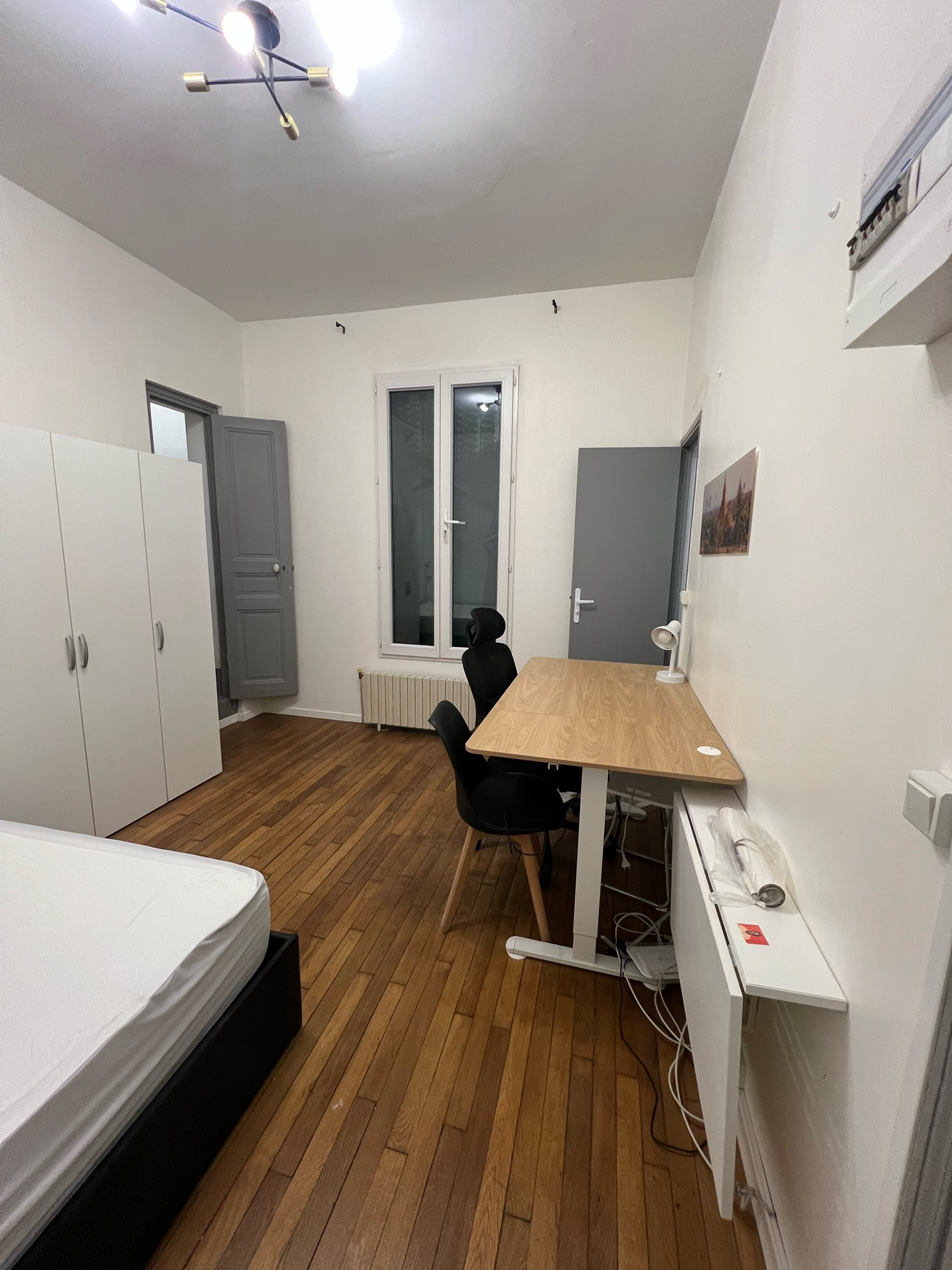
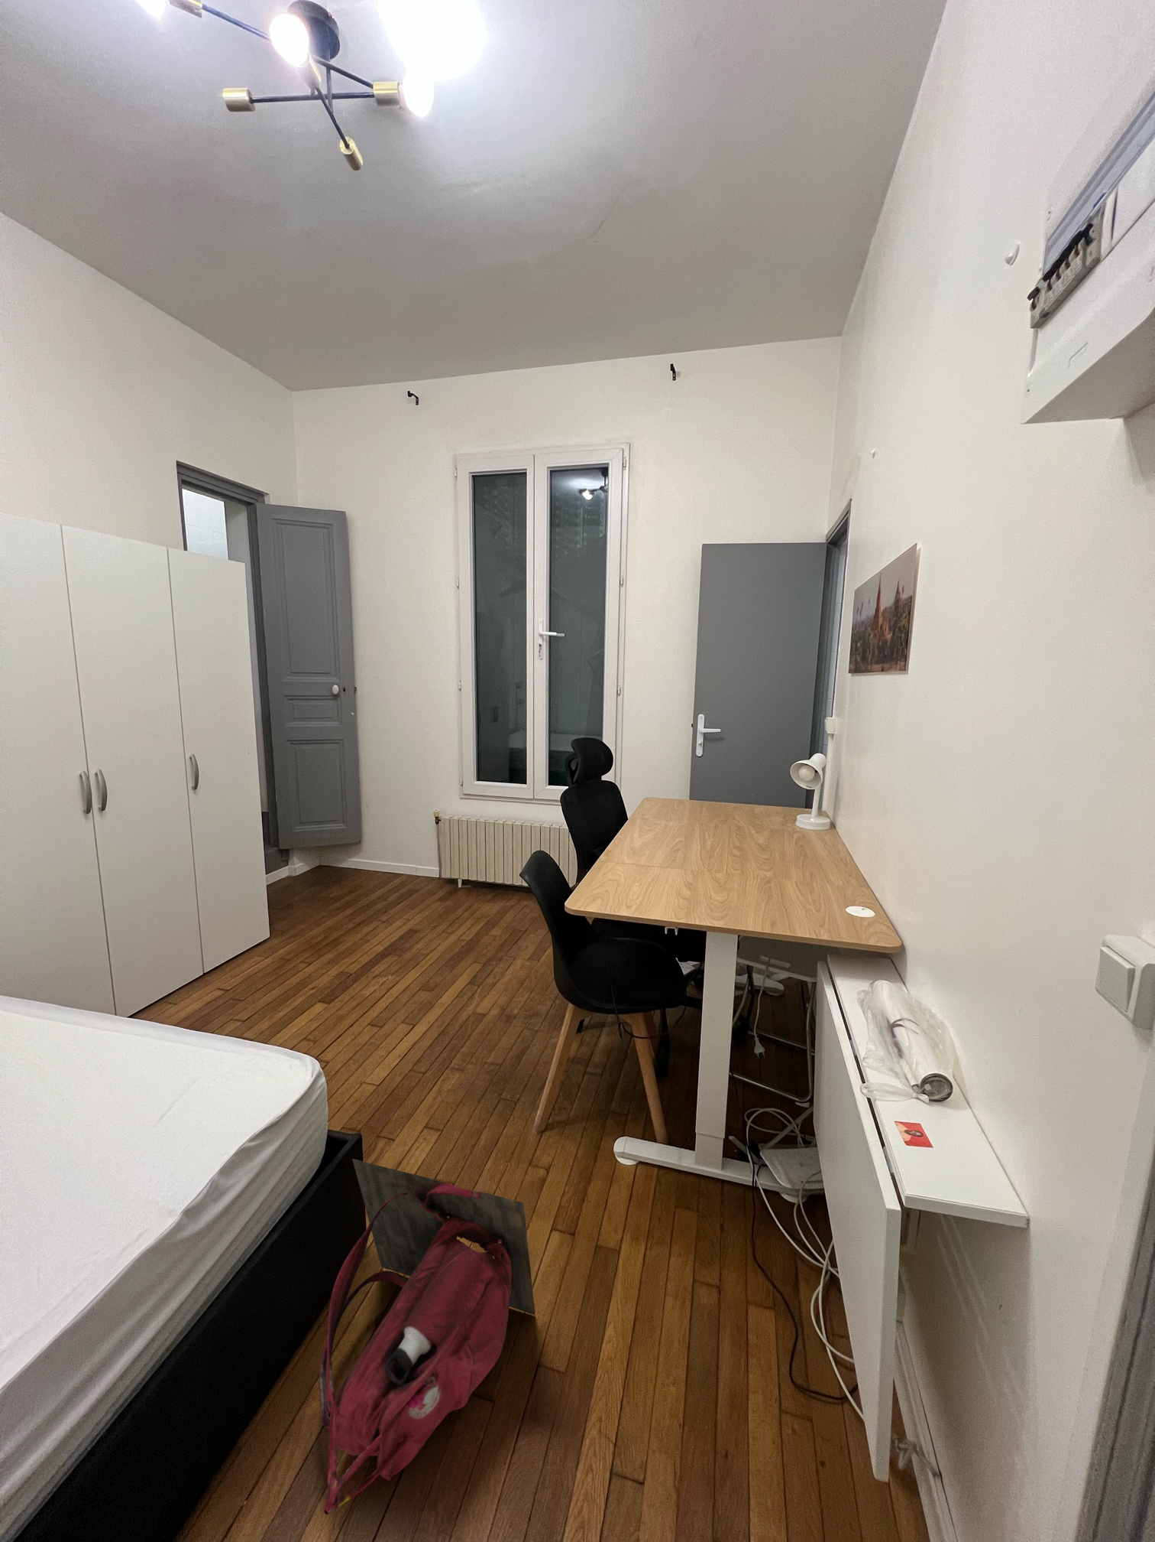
+ backpack [318,1158,536,1515]
